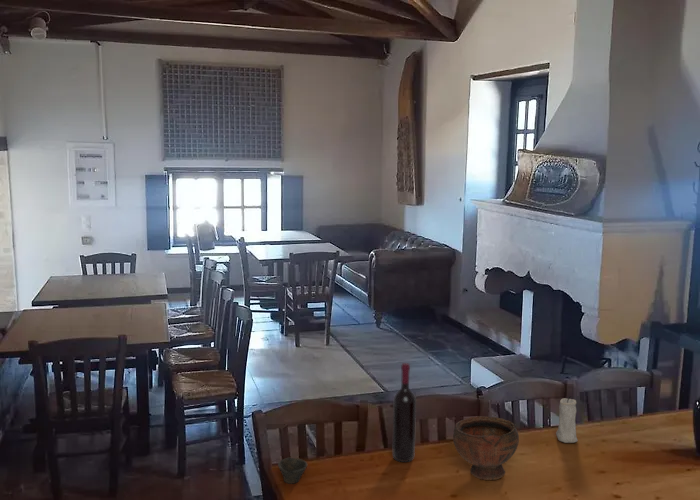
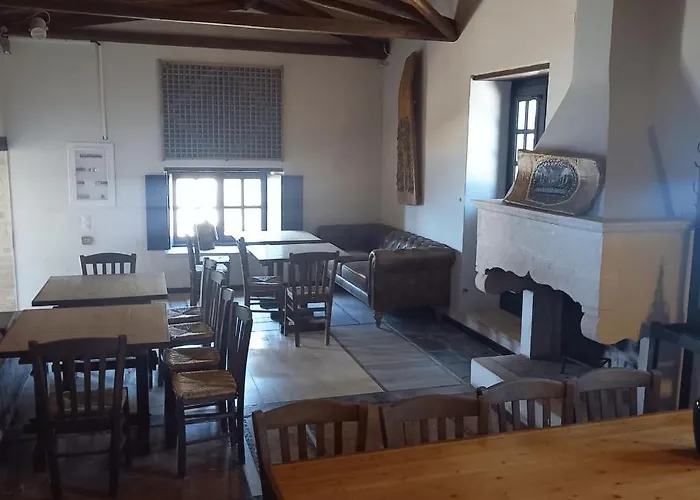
- bowl [452,415,520,481]
- candle [555,395,579,444]
- wine bottle [392,362,417,463]
- cup [277,457,308,485]
